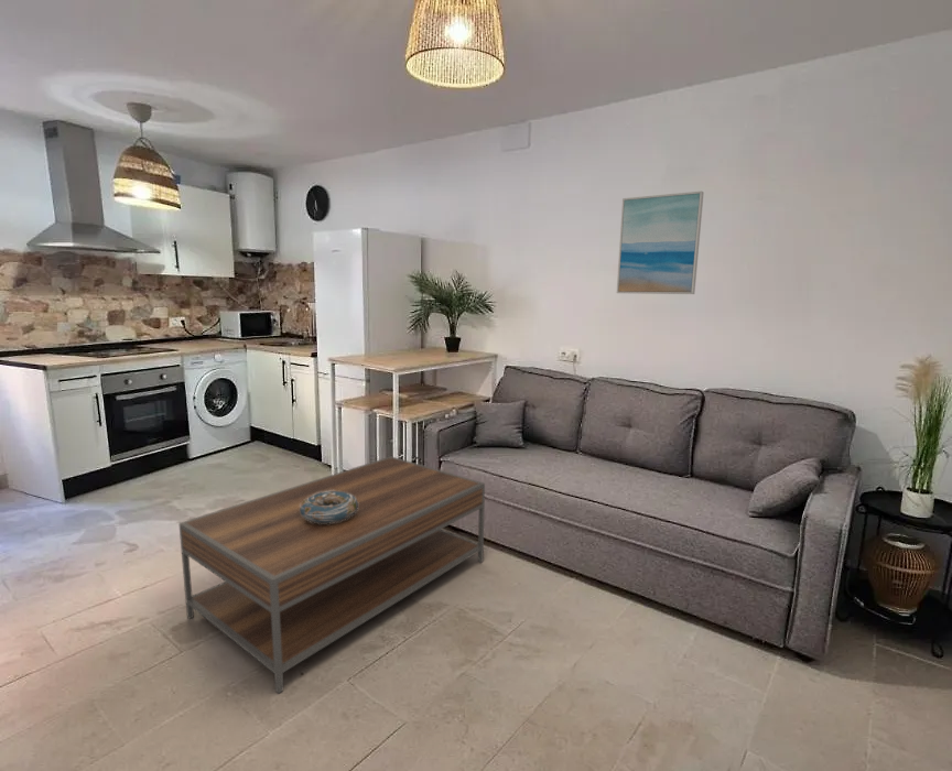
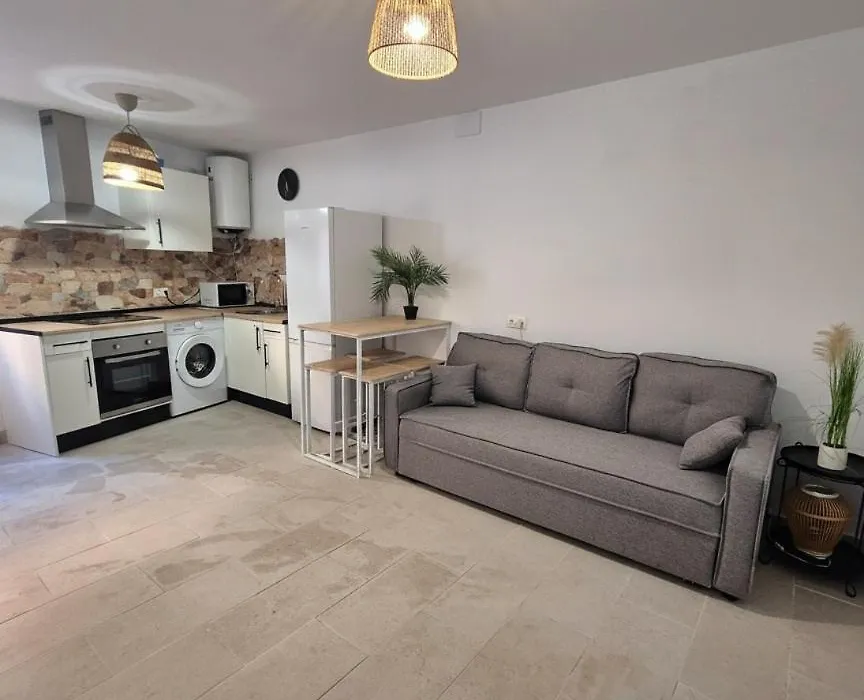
- coffee table [177,455,486,694]
- decorative bowl [300,490,358,524]
- wall art [616,191,705,295]
